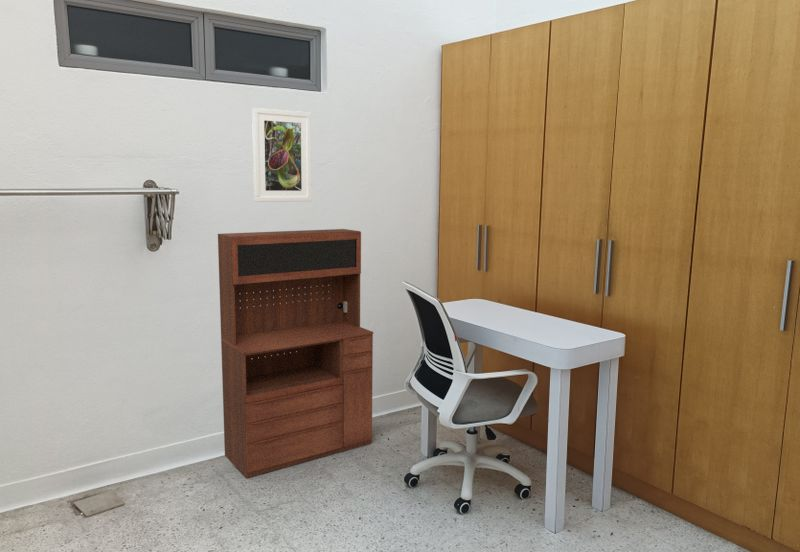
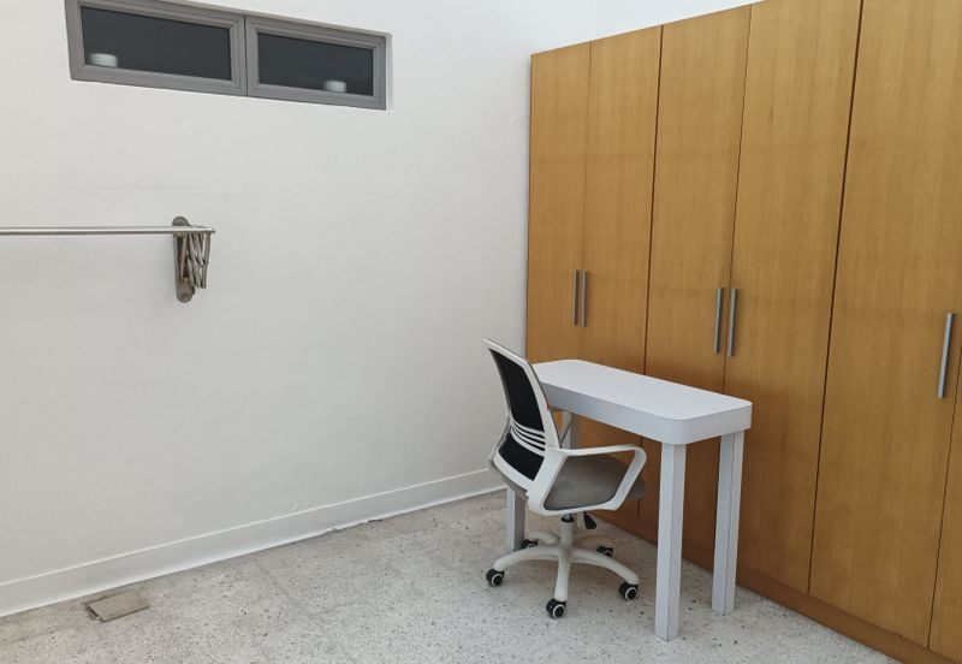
- shelving unit [217,228,374,479]
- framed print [251,107,313,203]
